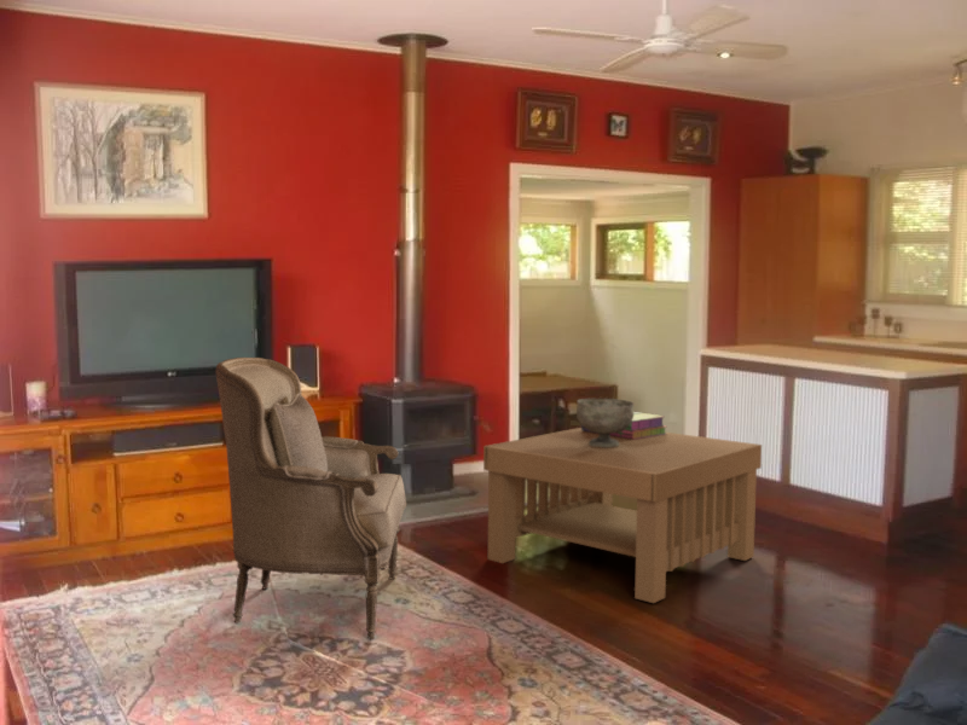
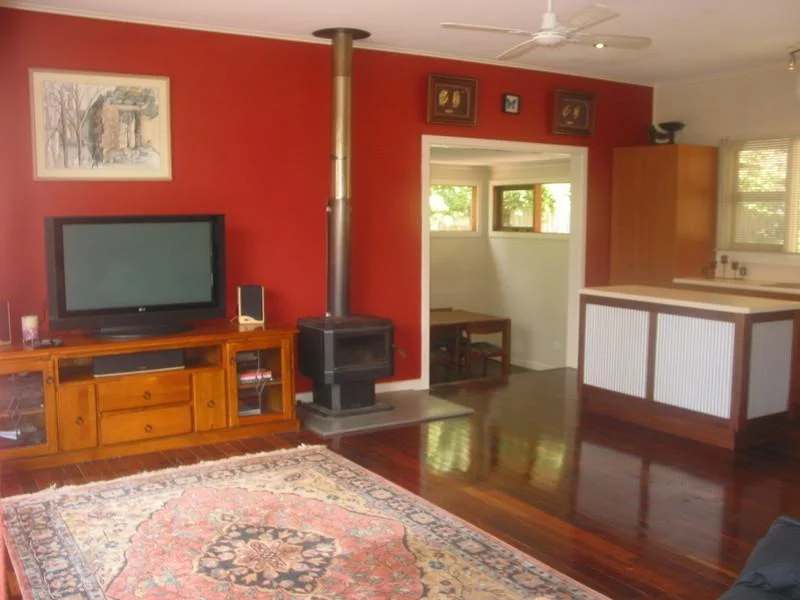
- decorative bowl [575,398,635,447]
- armchair [214,356,409,640]
- stack of books [580,411,667,440]
- coffee table [482,427,763,604]
